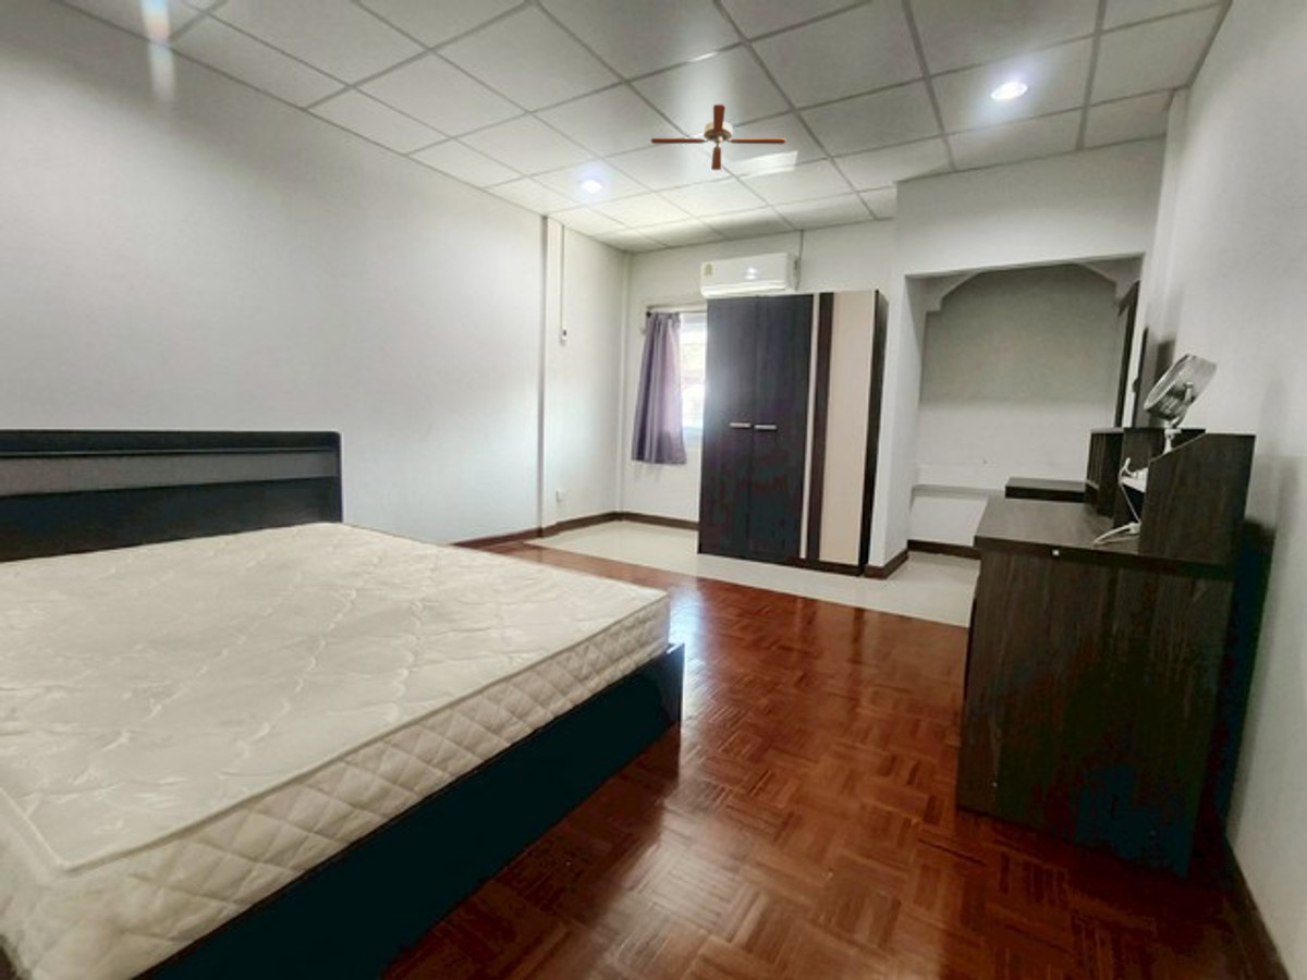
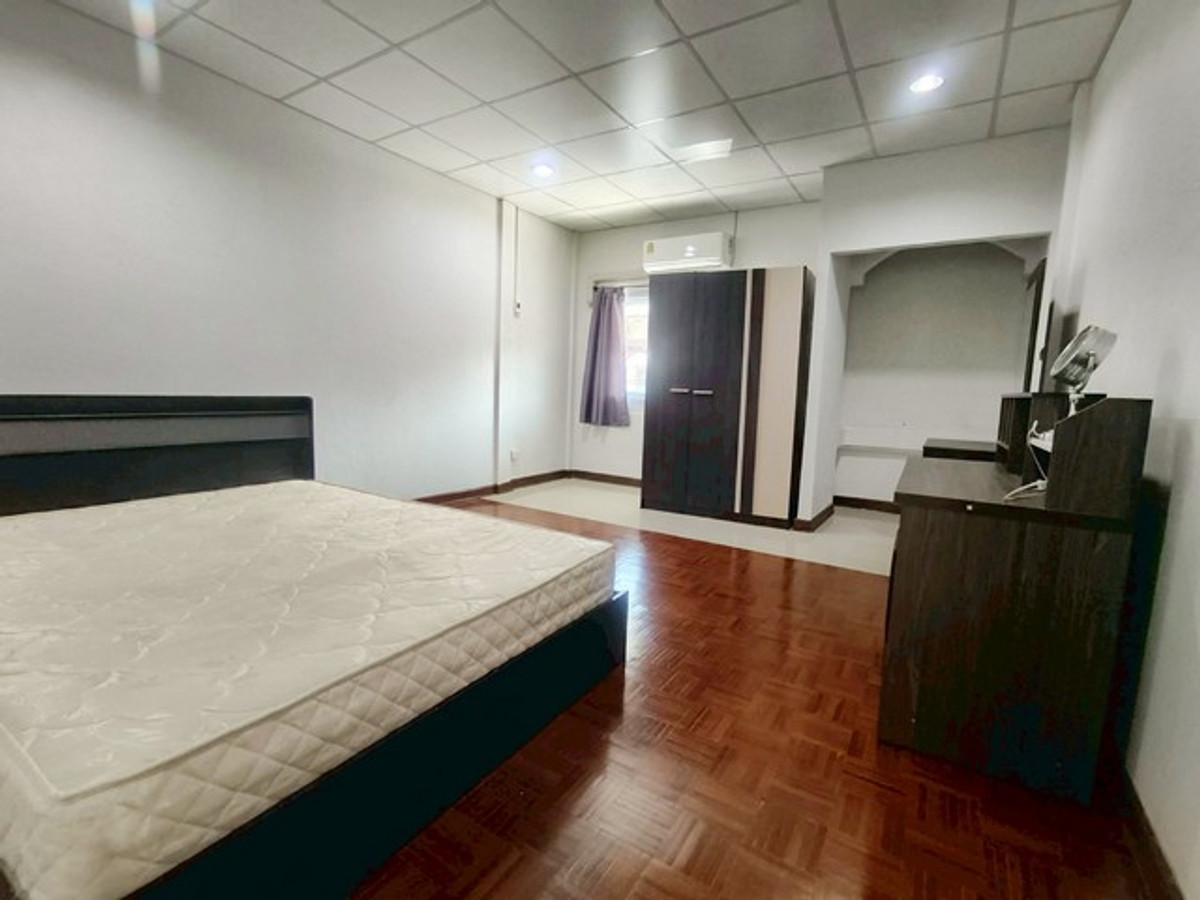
- ceiling fan [650,103,786,173]
